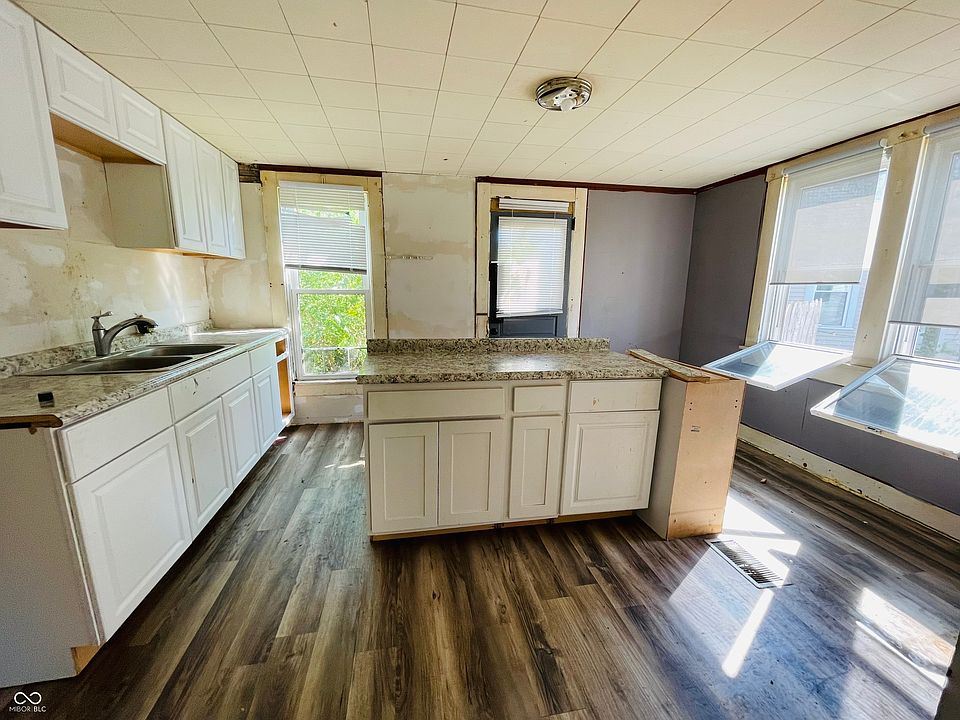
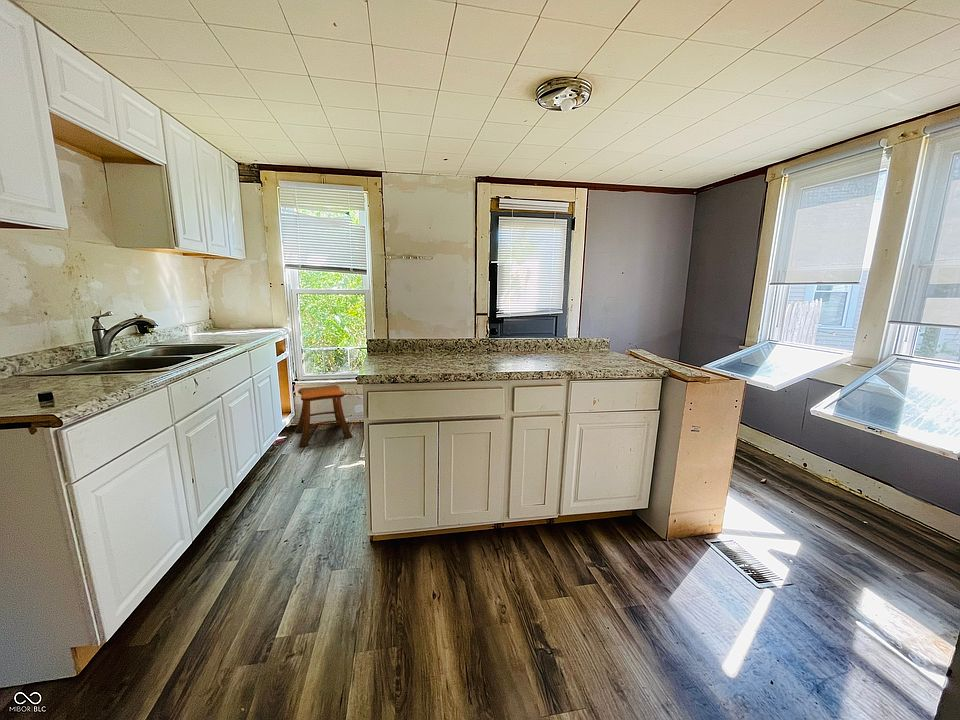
+ stool [294,384,354,448]
